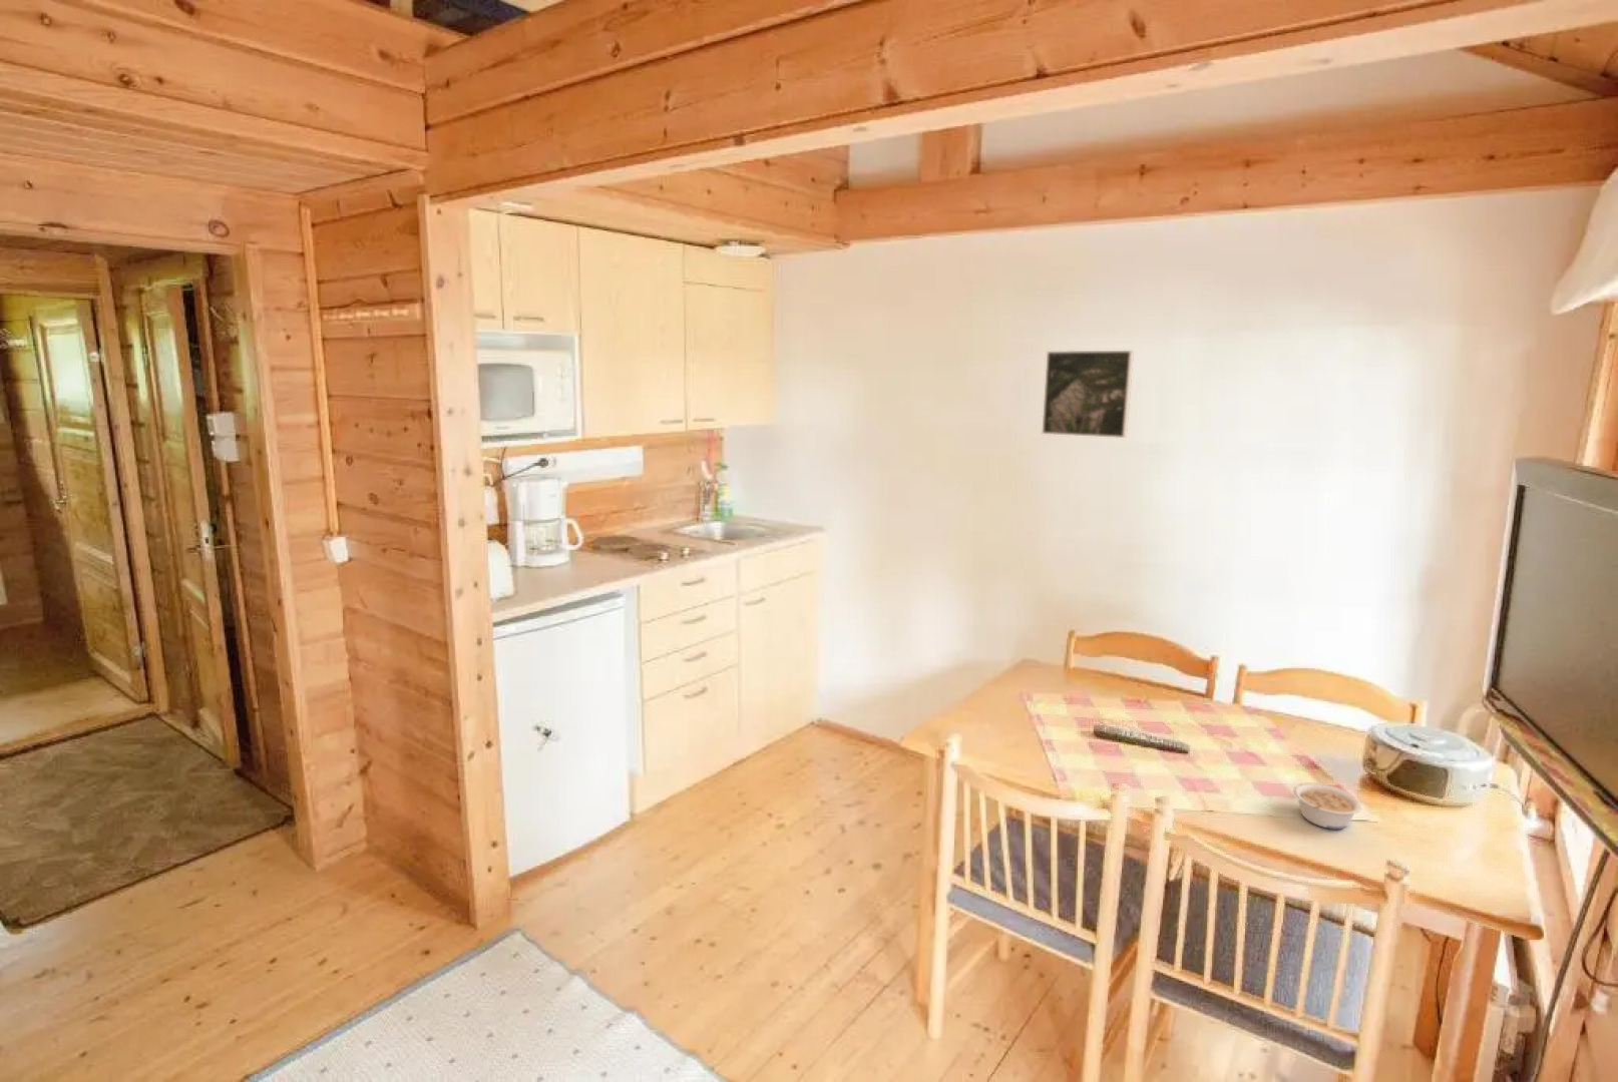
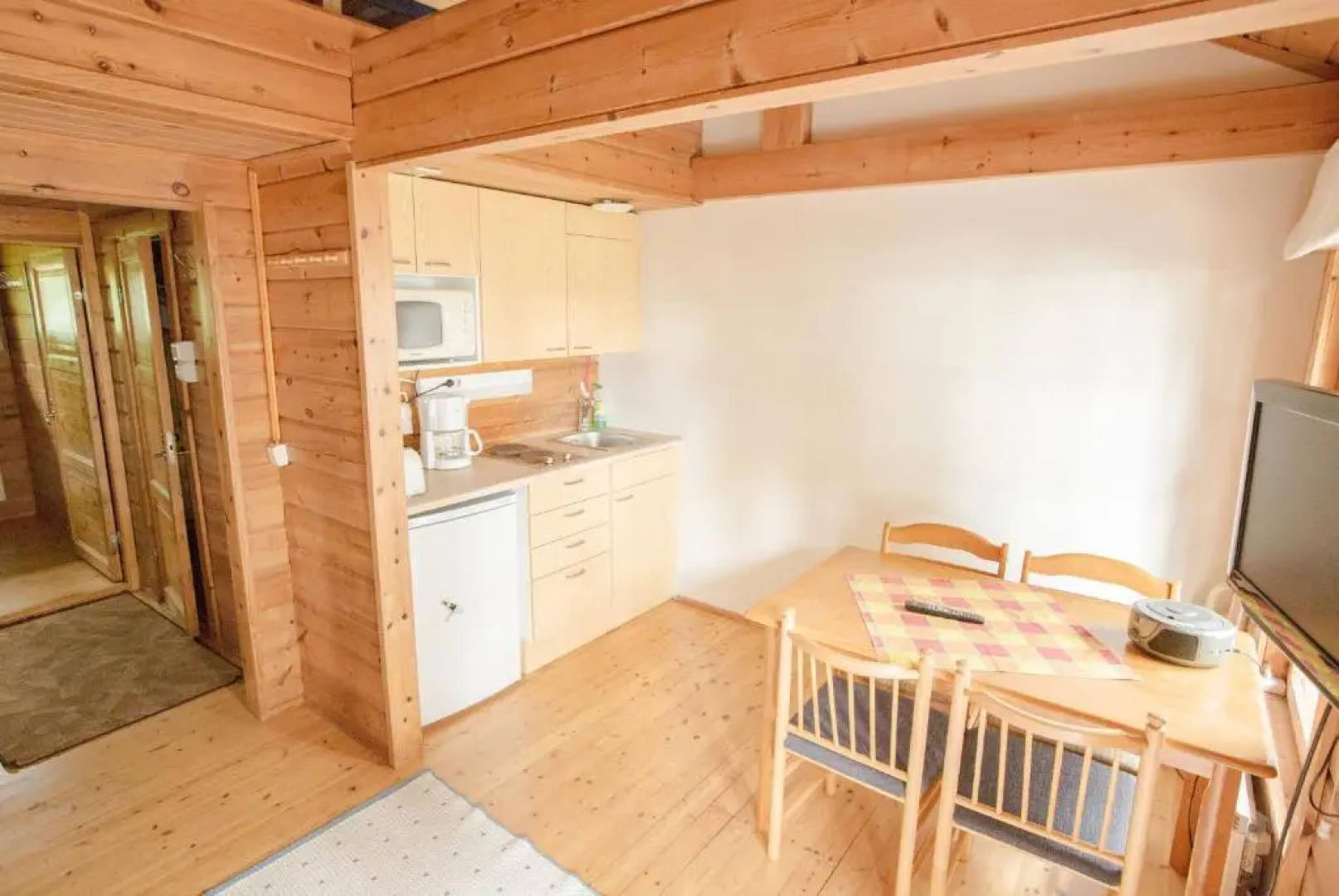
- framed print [1040,350,1135,438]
- legume [1292,781,1362,831]
